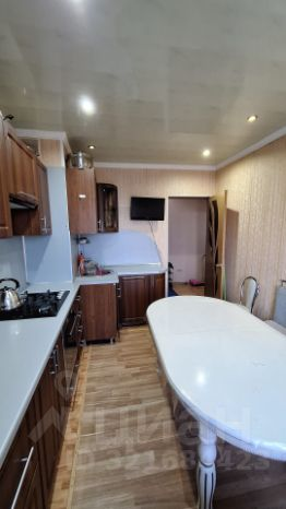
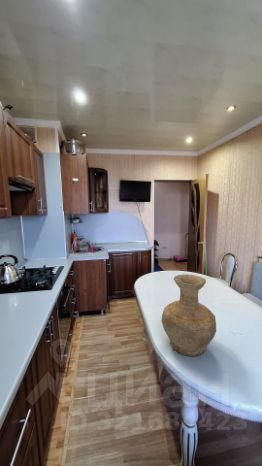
+ vase [161,273,217,358]
